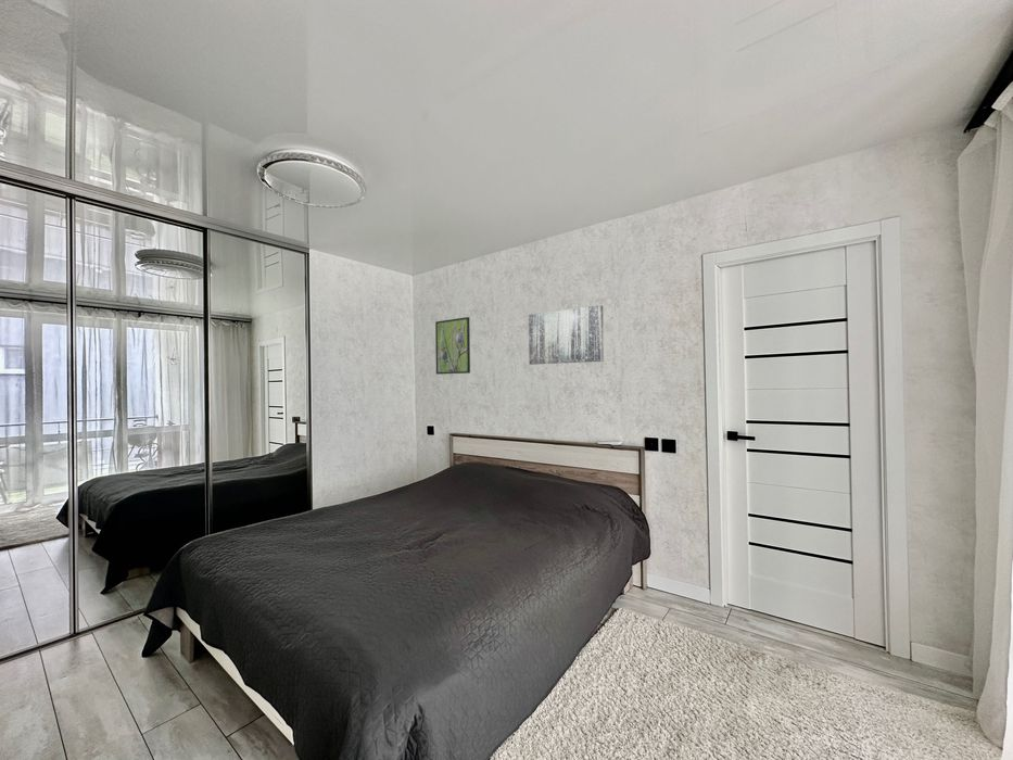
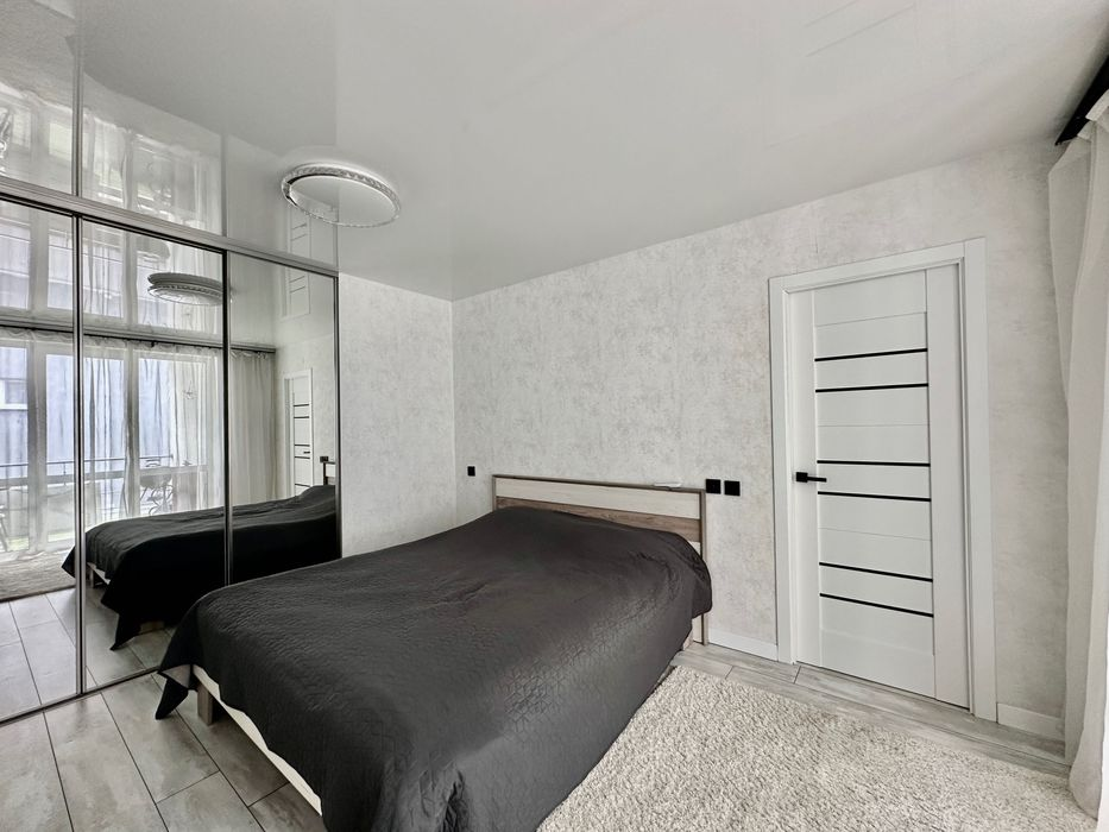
- wall art [528,304,605,366]
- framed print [434,316,471,376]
